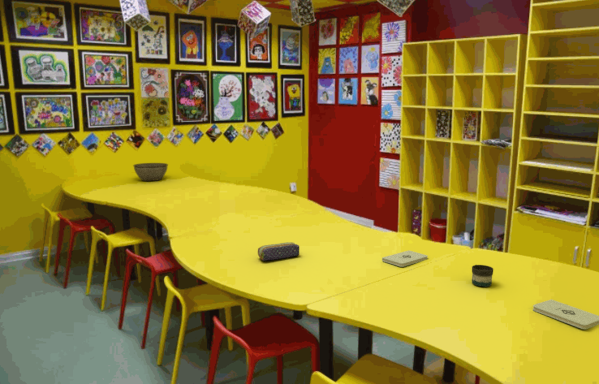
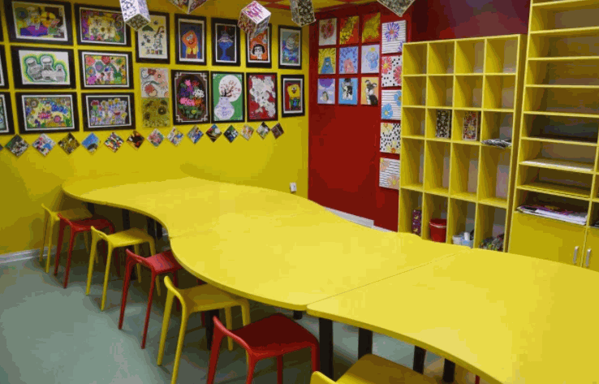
- bowl [132,162,169,182]
- pencil case [257,241,300,262]
- notepad [381,250,429,268]
- notepad [532,298,599,330]
- mug [471,264,494,288]
